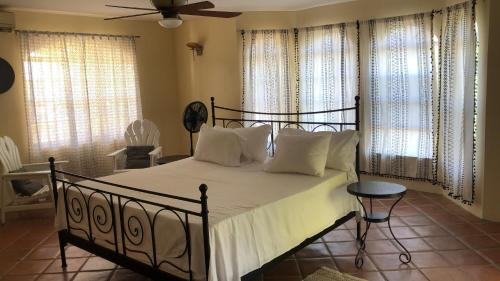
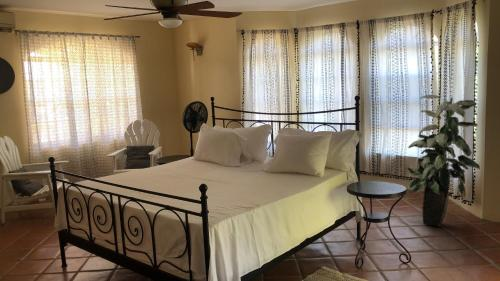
+ indoor plant [406,94,481,228]
